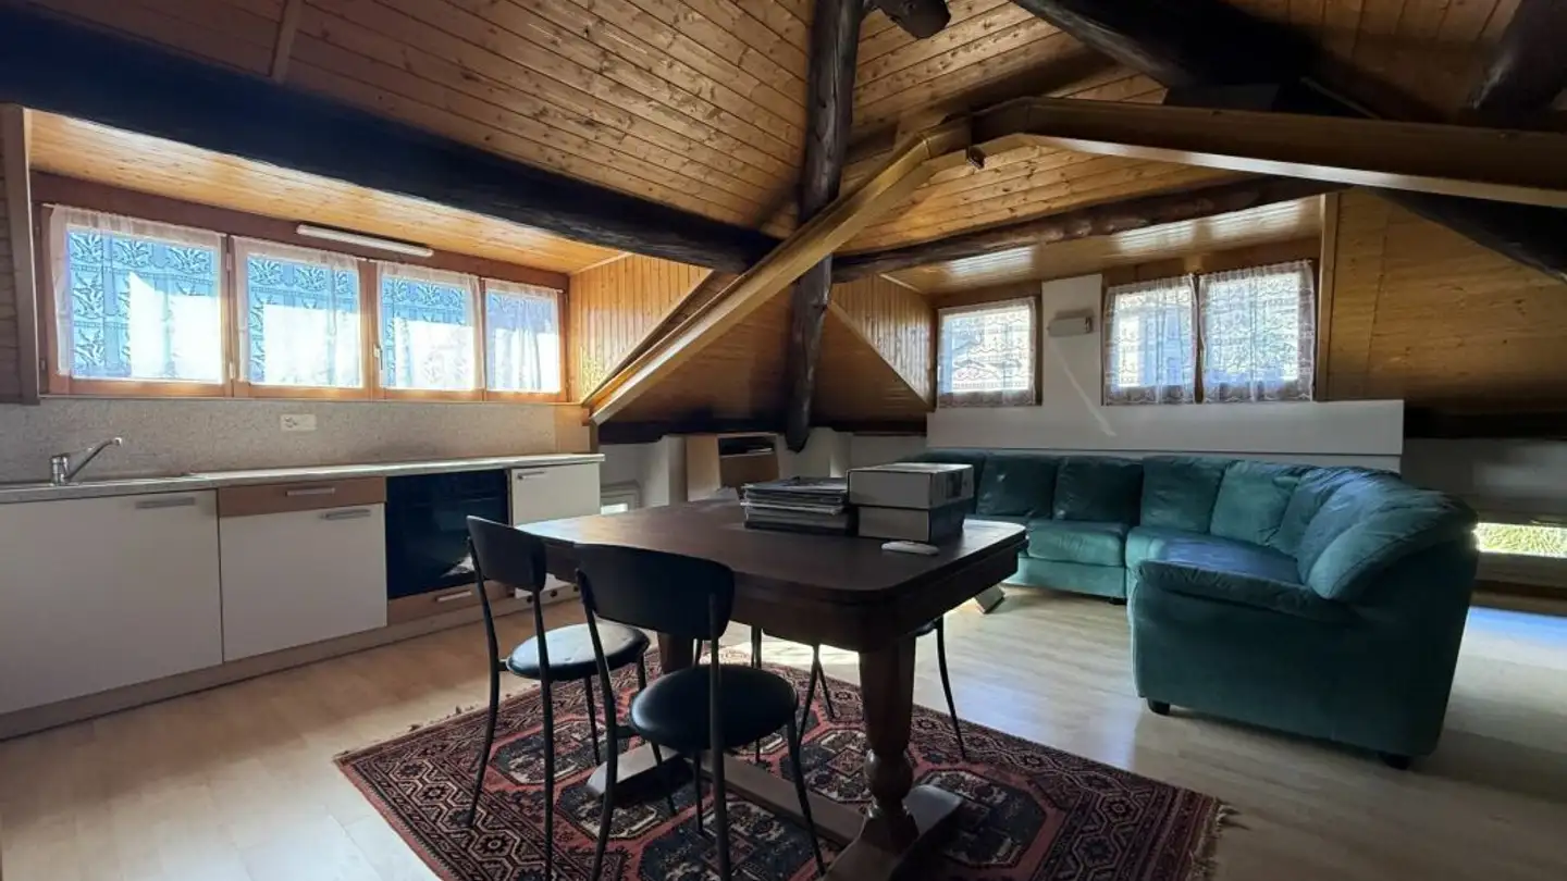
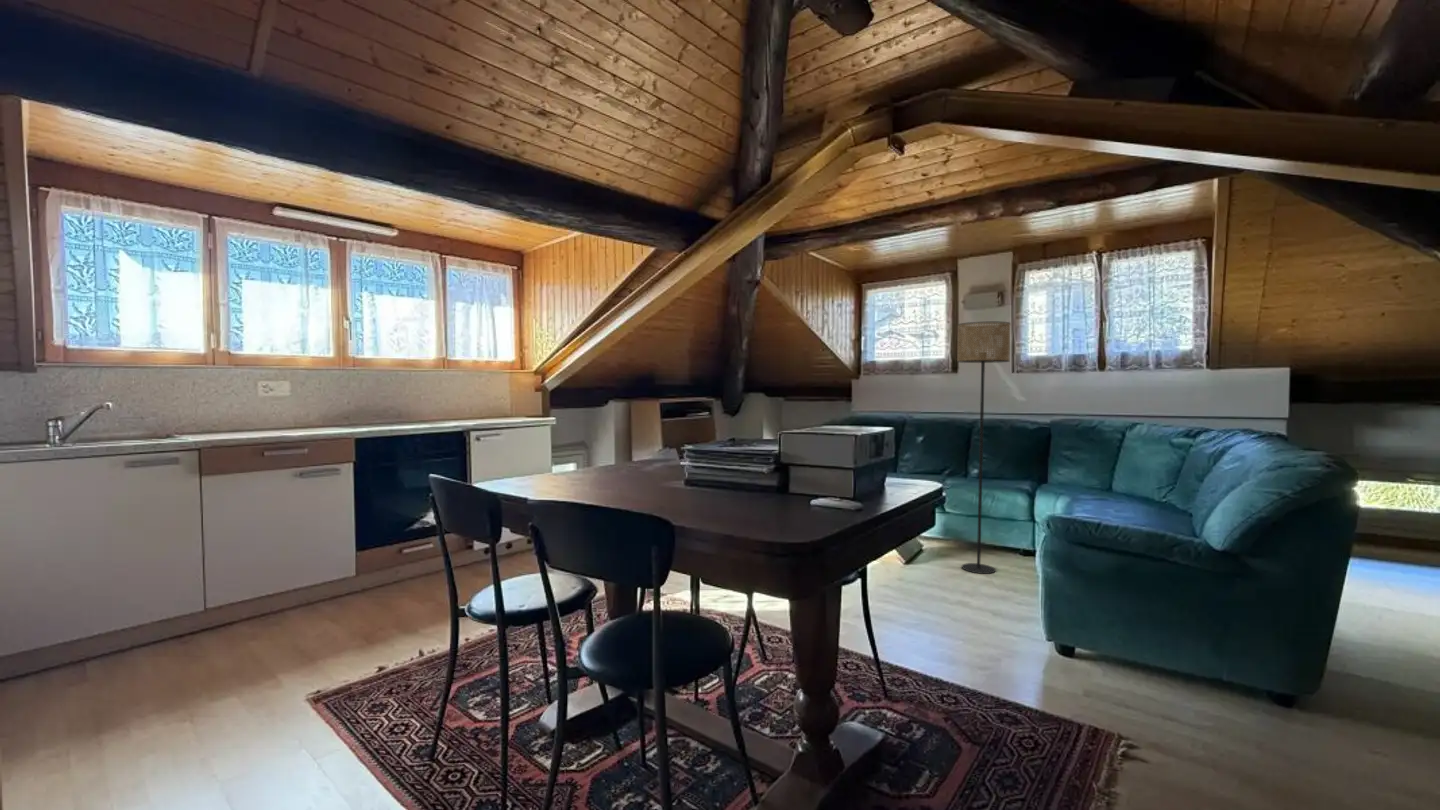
+ floor lamp [956,321,1012,575]
